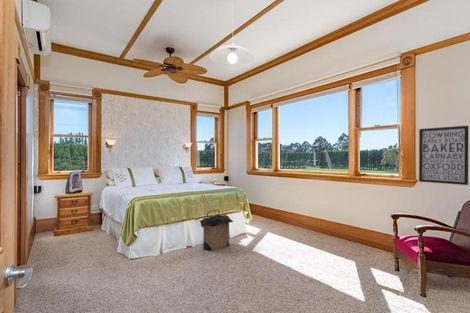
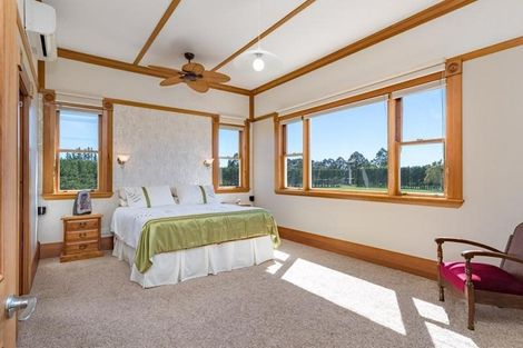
- wall art [418,125,470,186]
- laundry hamper [199,209,234,252]
